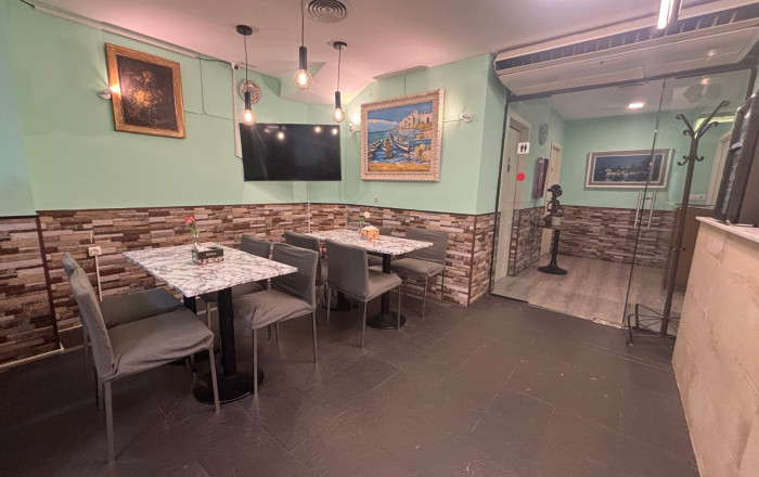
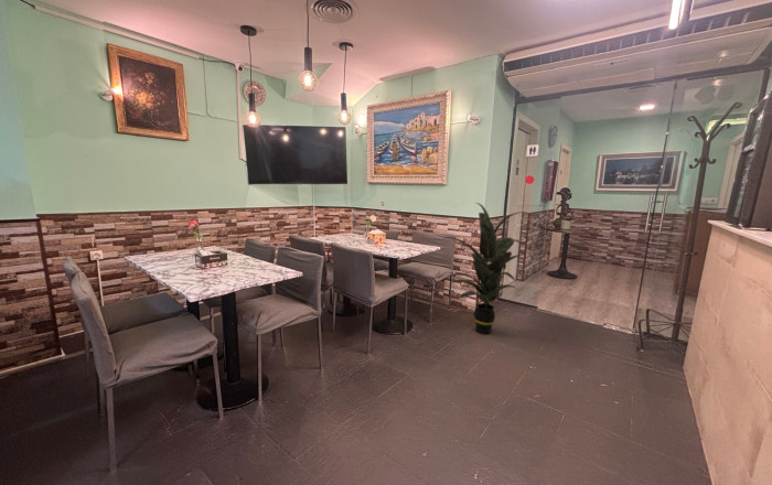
+ indoor plant [443,202,533,335]
